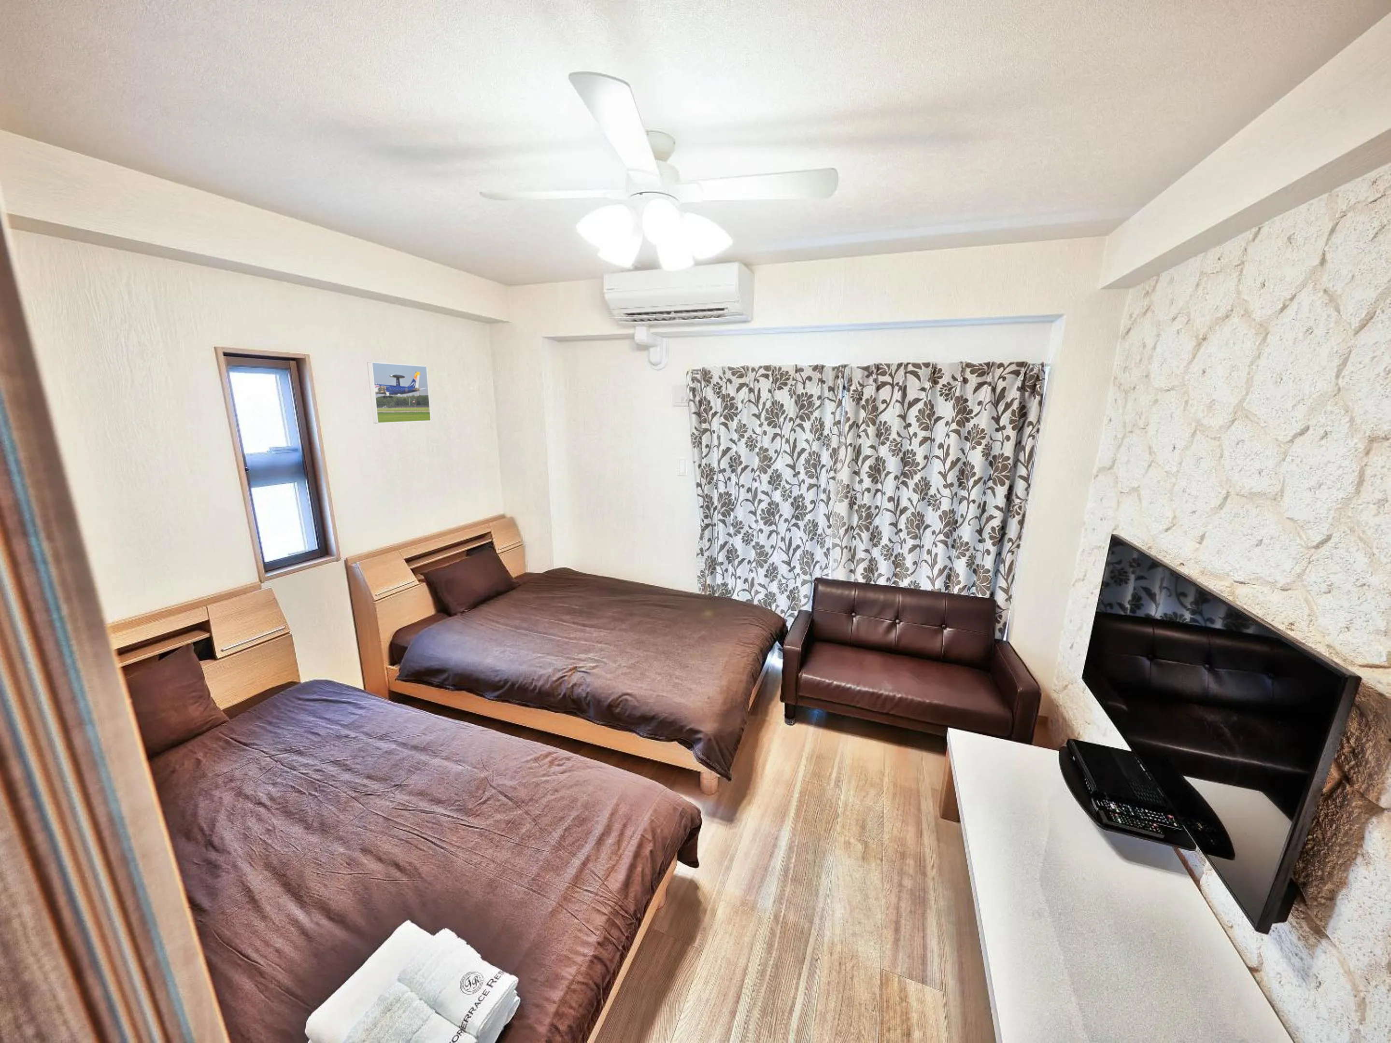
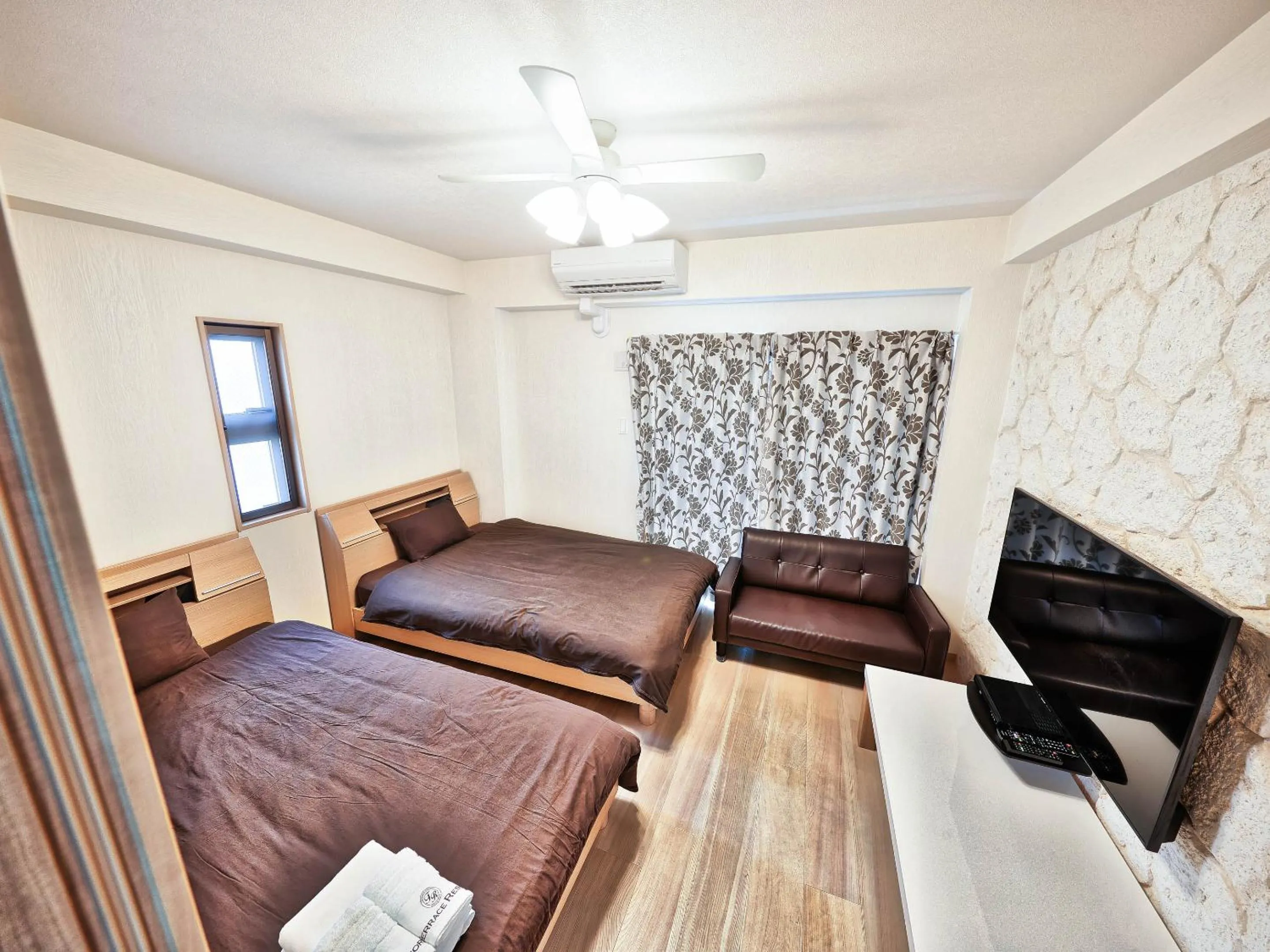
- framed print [367,362,432,424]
